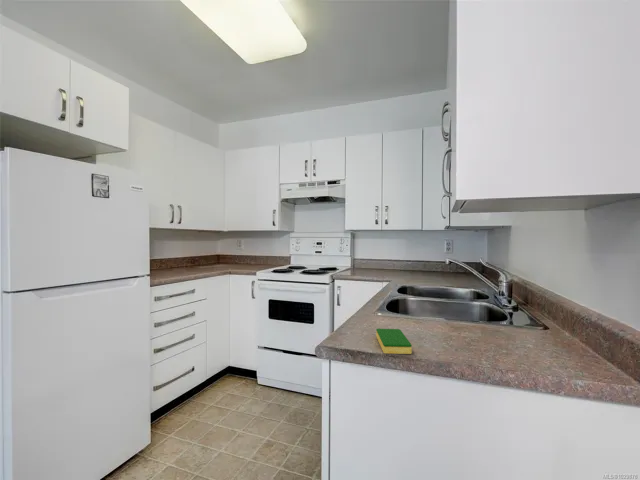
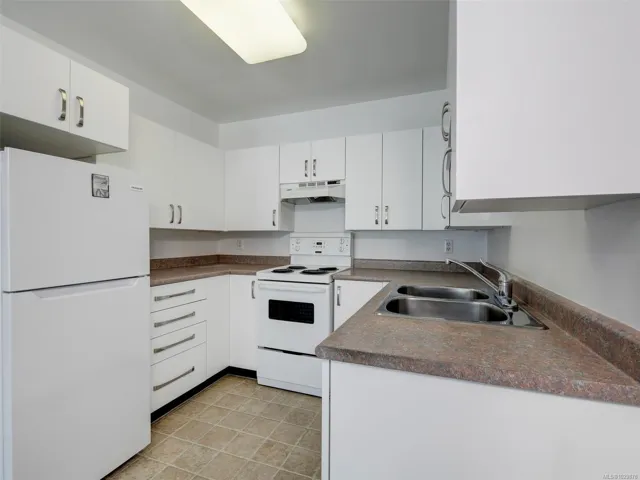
- dish sponge [375,328,413,355]
